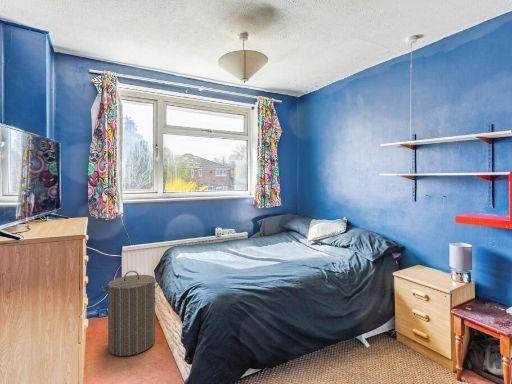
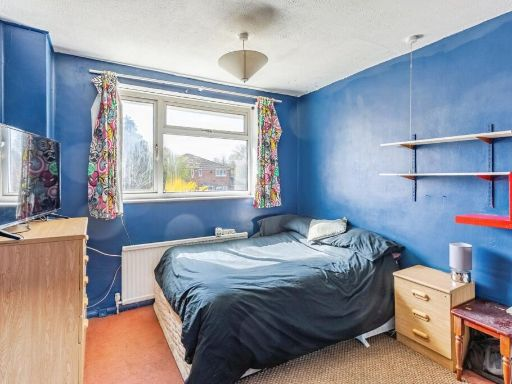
- laundry hamper [101,270,162,357]
